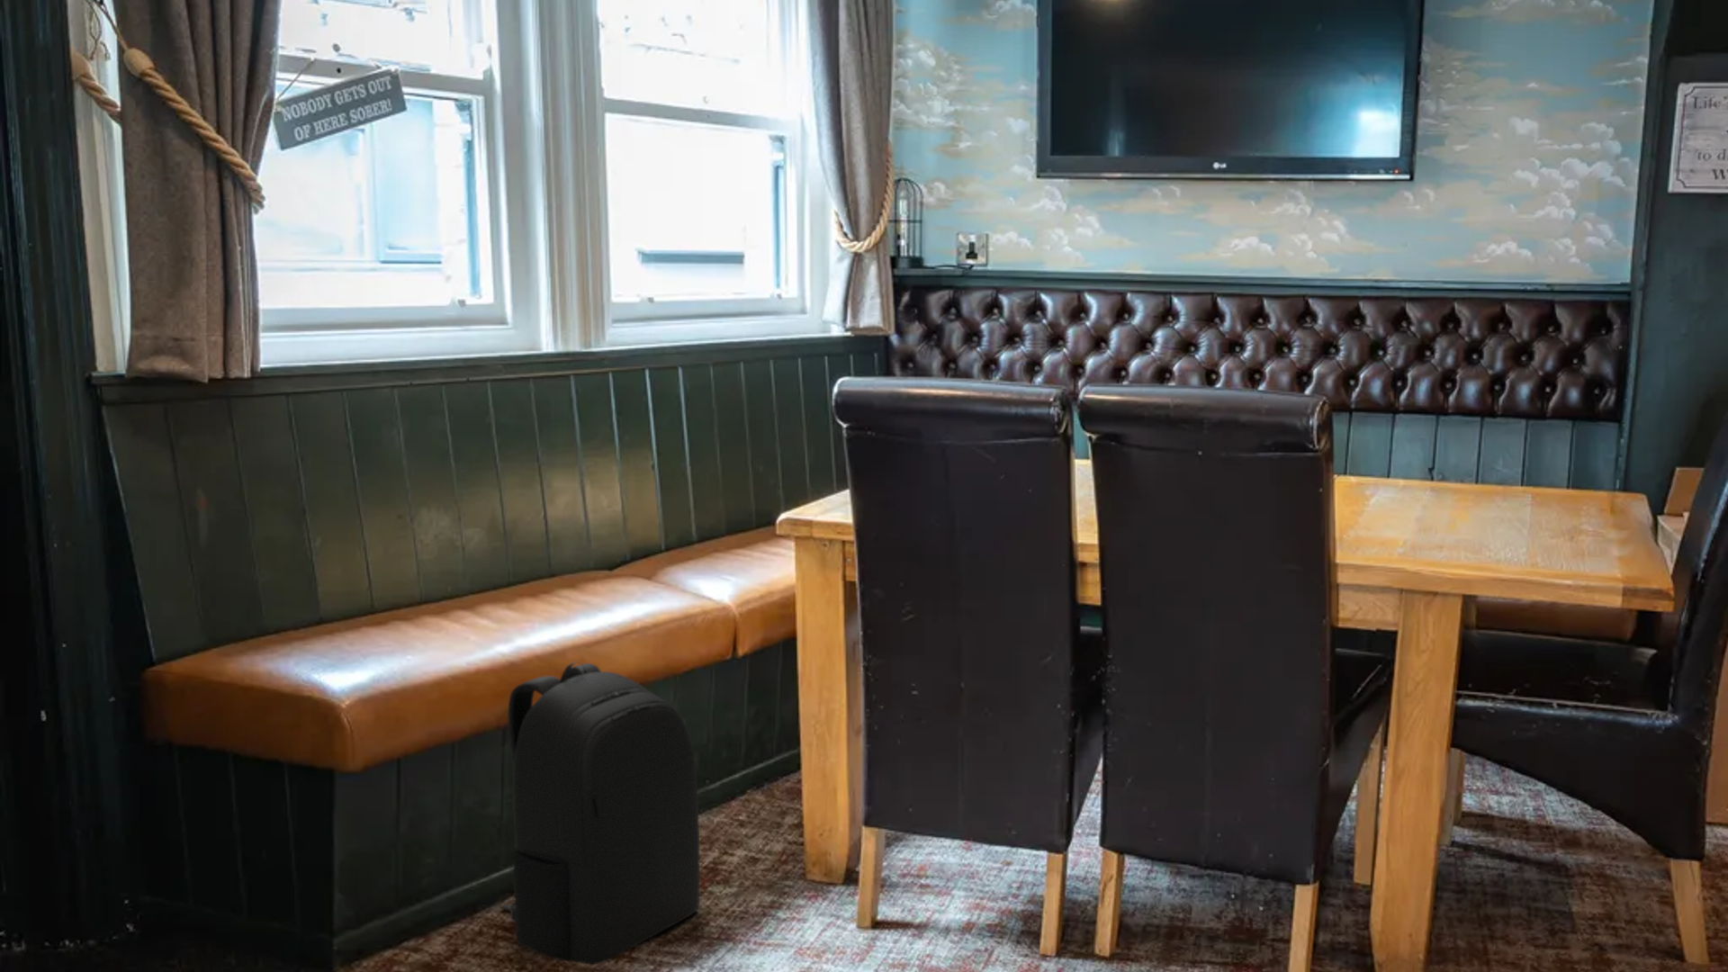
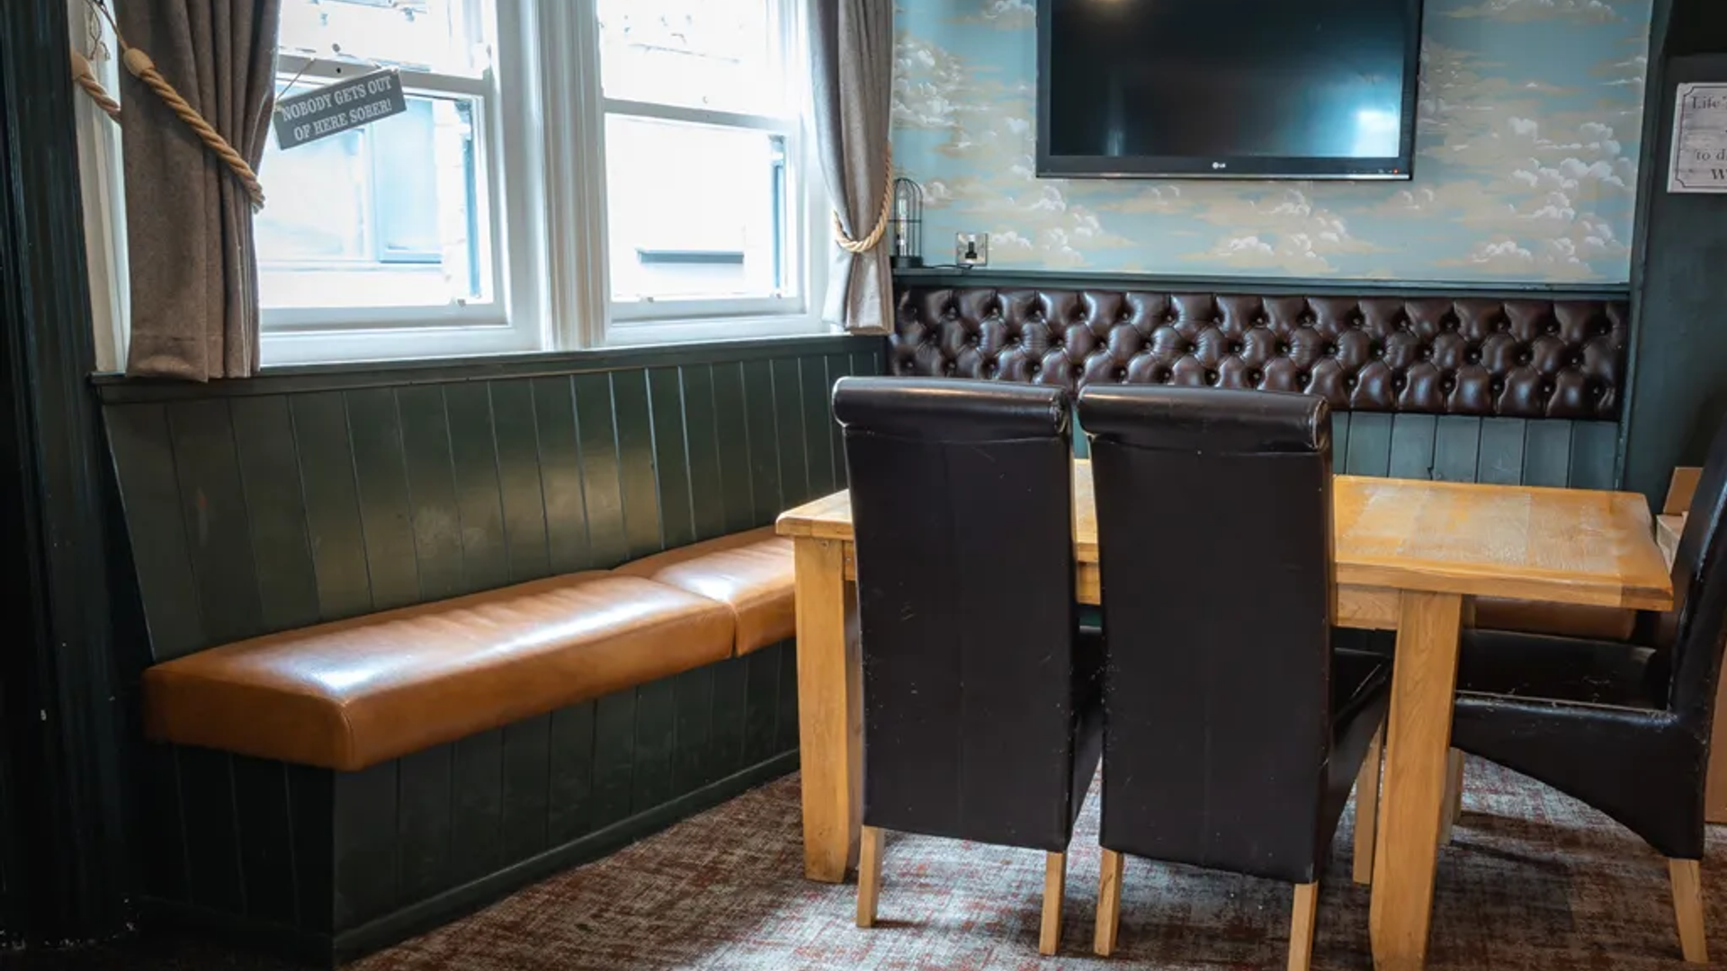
- backpack [500,661,700,965]
